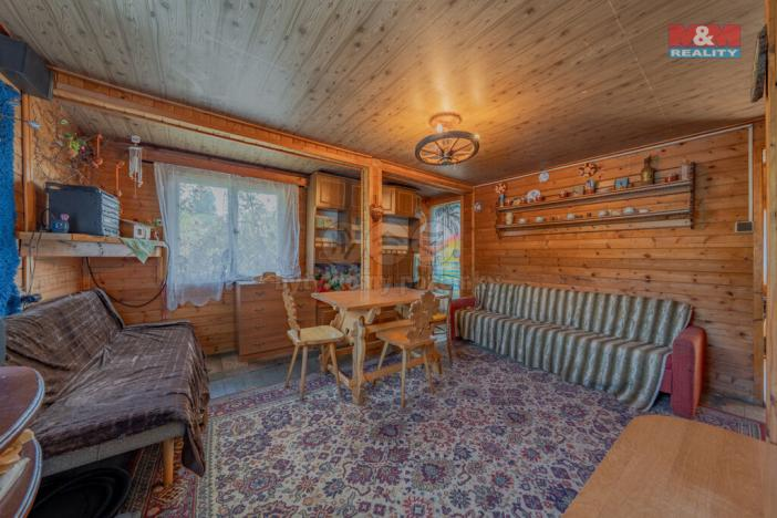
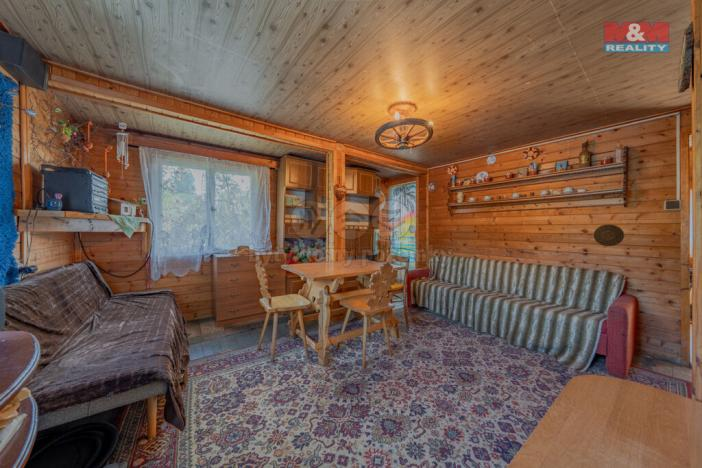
+ decorative plate [593,223,625,247]
